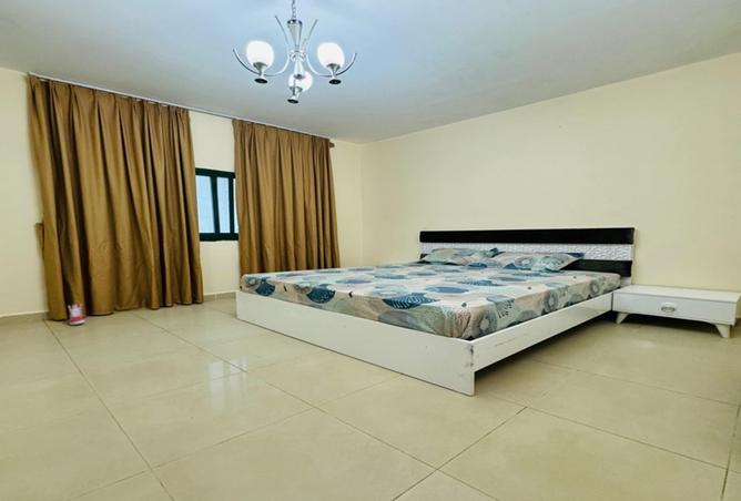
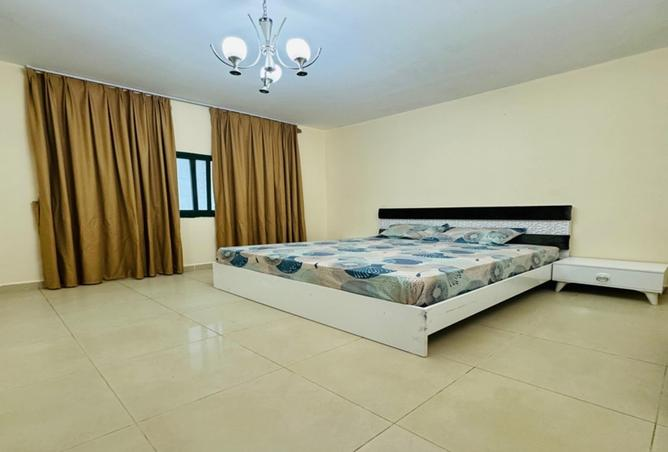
- sneaker [67,303,87,326]
